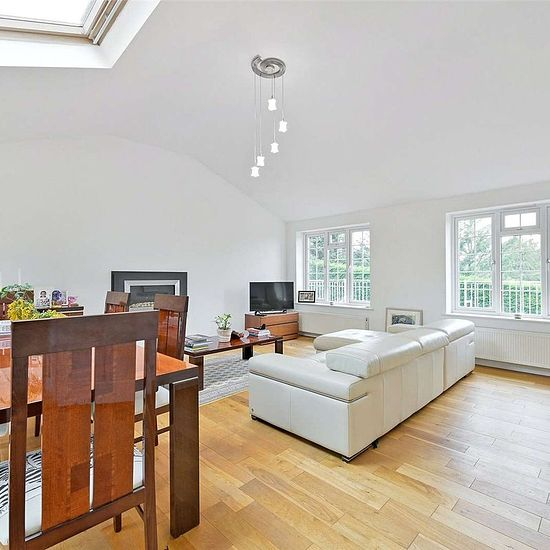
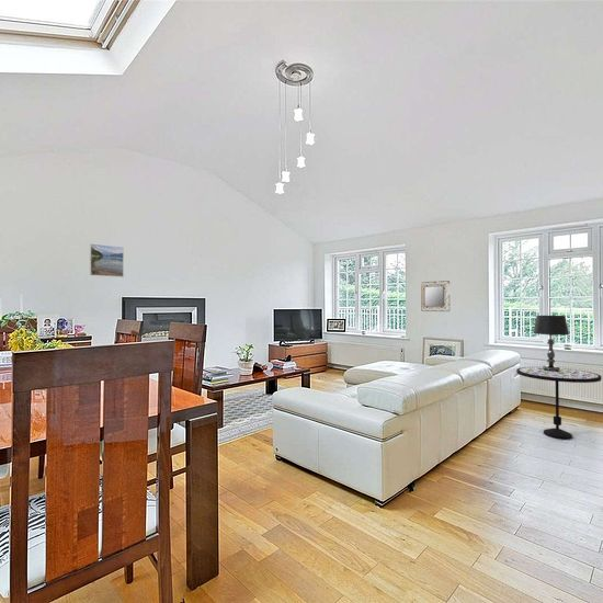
+ table lamp [533,315,570,372]
+ side table [515,366,603,440]
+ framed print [89,243,125,278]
+ home mirror [420,280,451,312]
